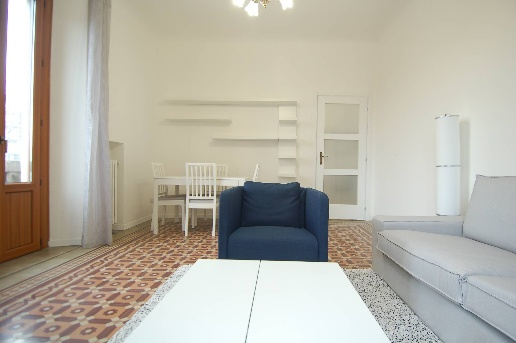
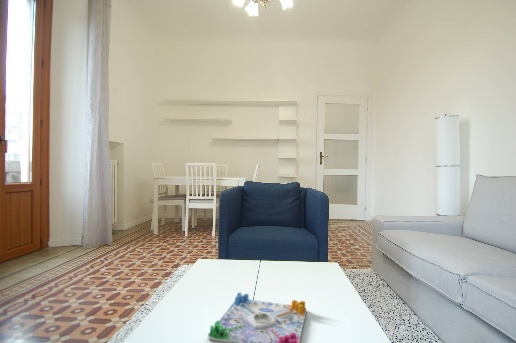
+ board game [207,291,307,343]
